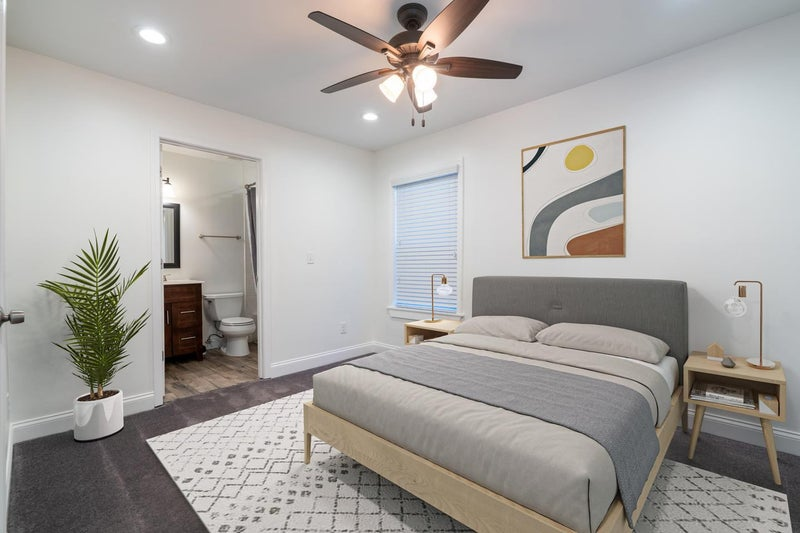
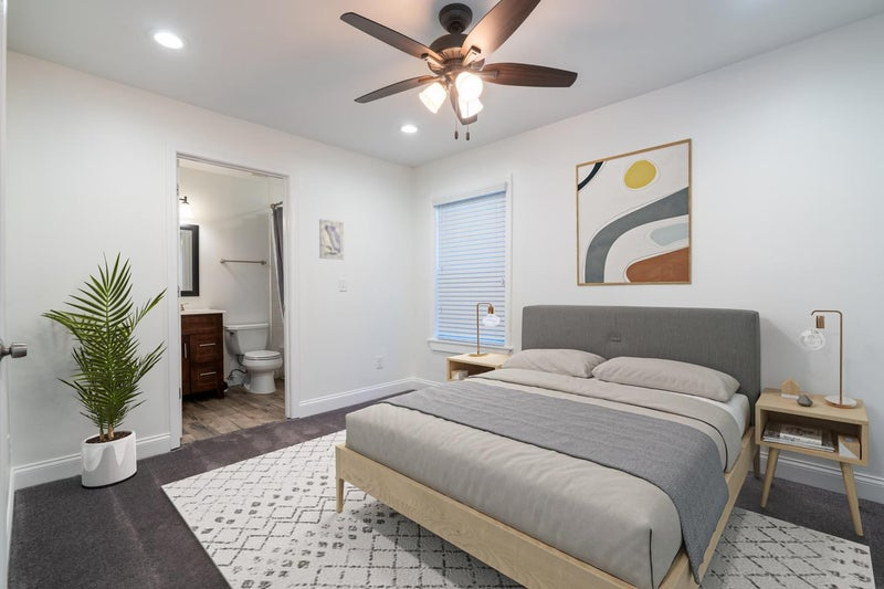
+ wall art [318,218,345,261]
